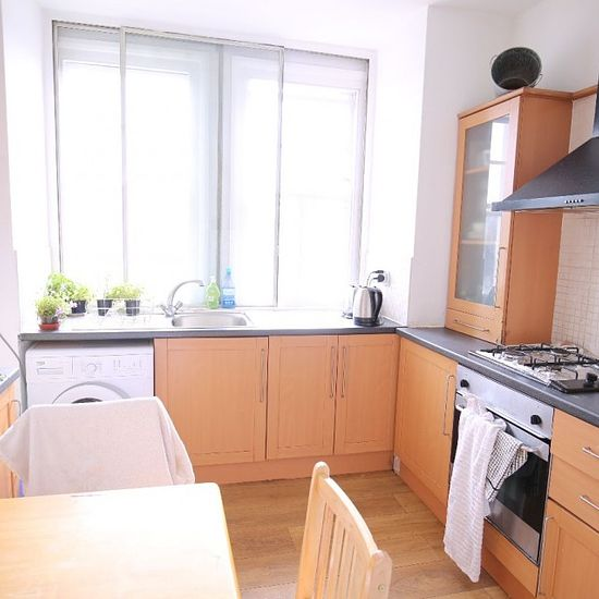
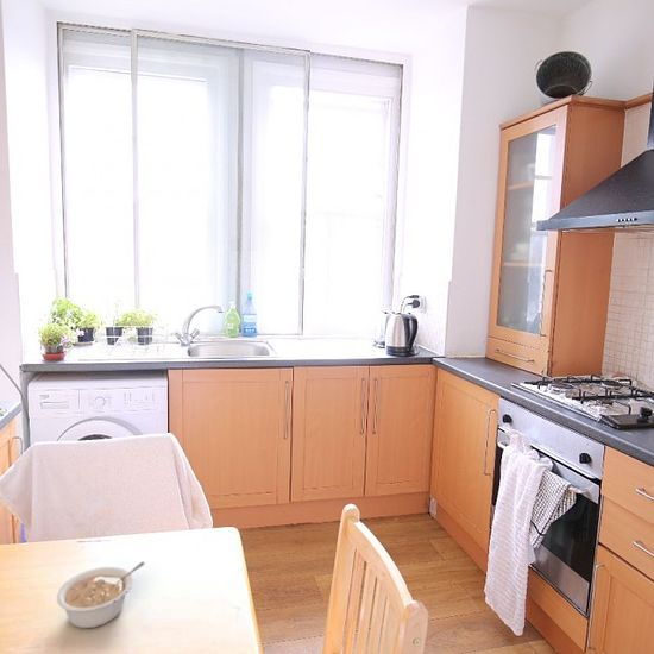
+ legume [56,561,146,629]
